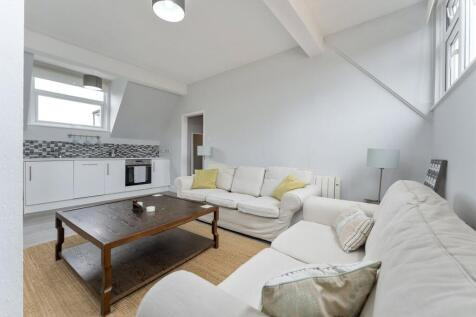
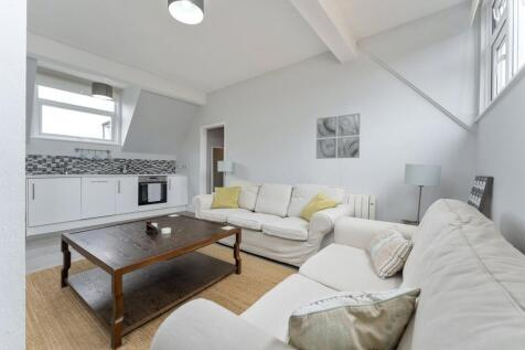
+ wall art [315,113,361,160]
